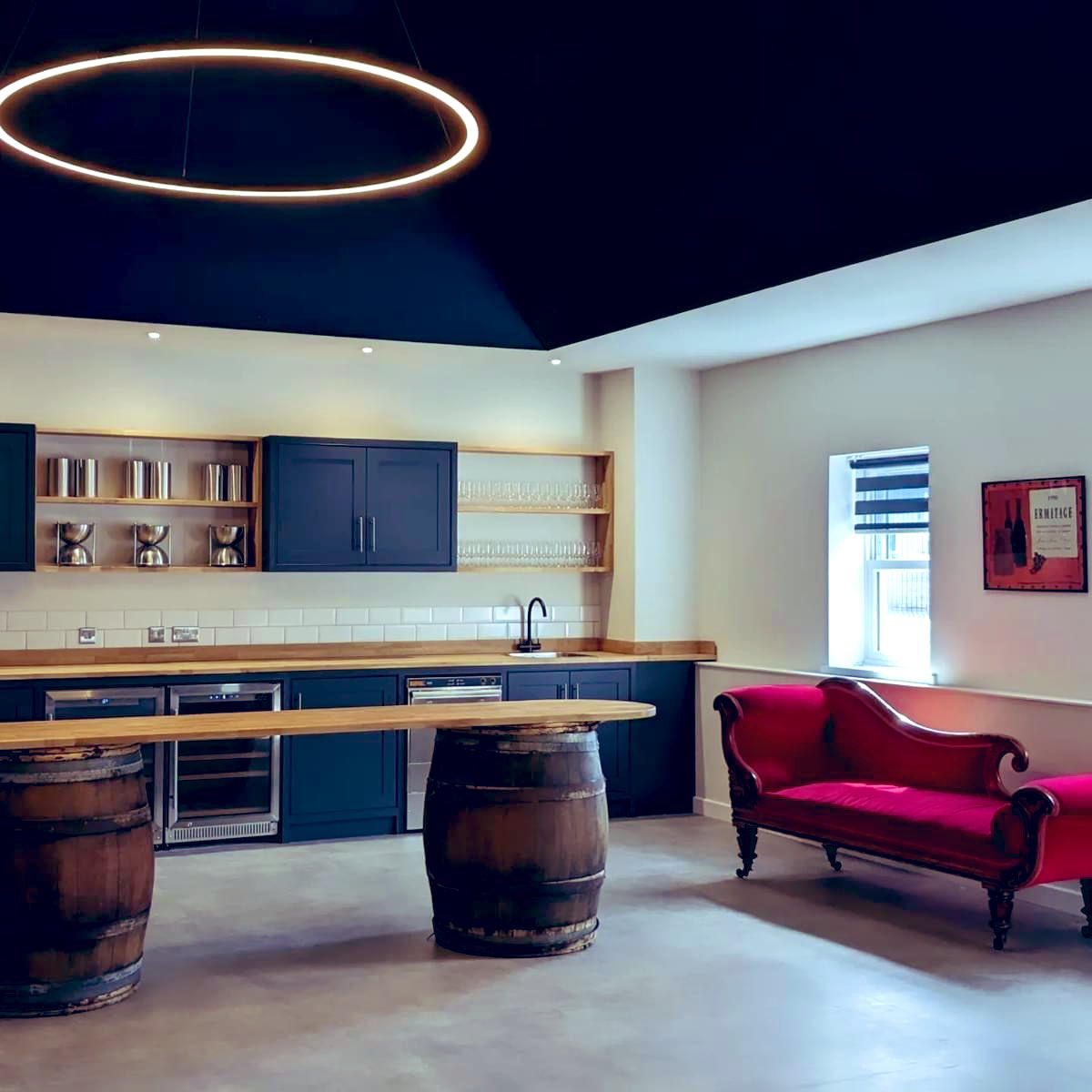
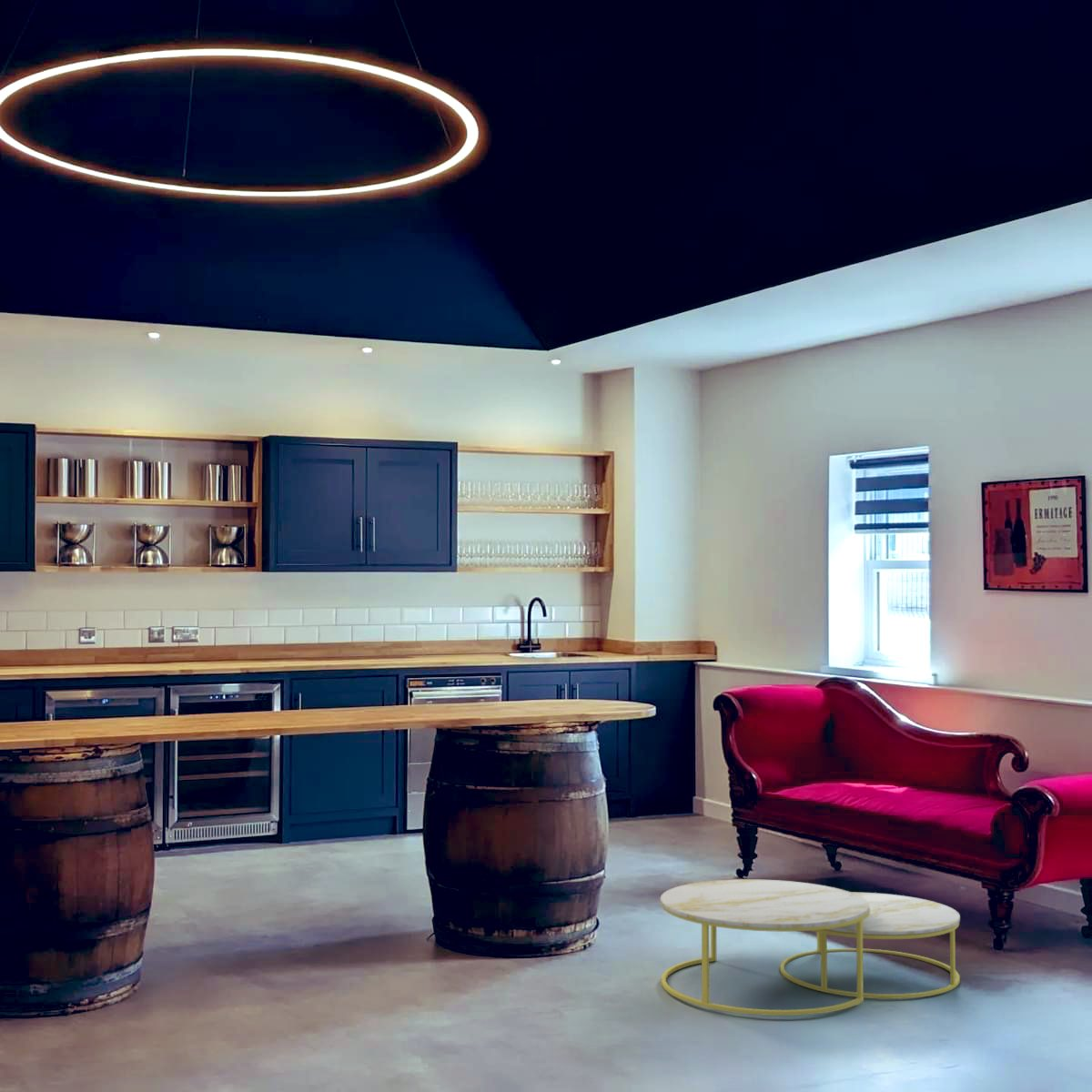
+ coffee table [660,878,961,1016]
